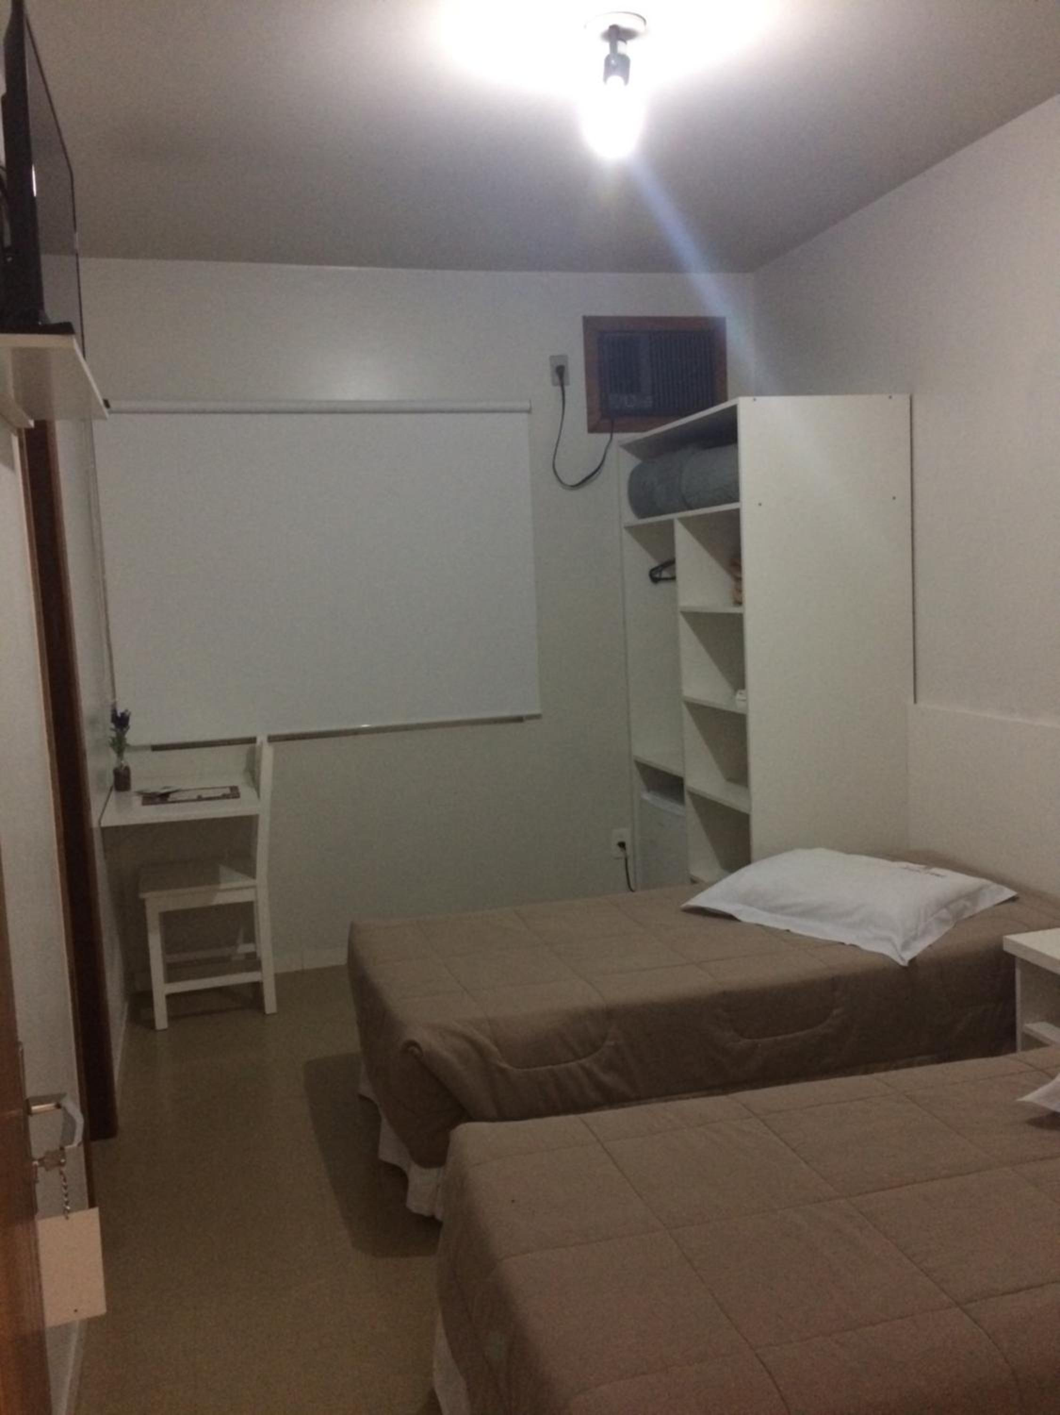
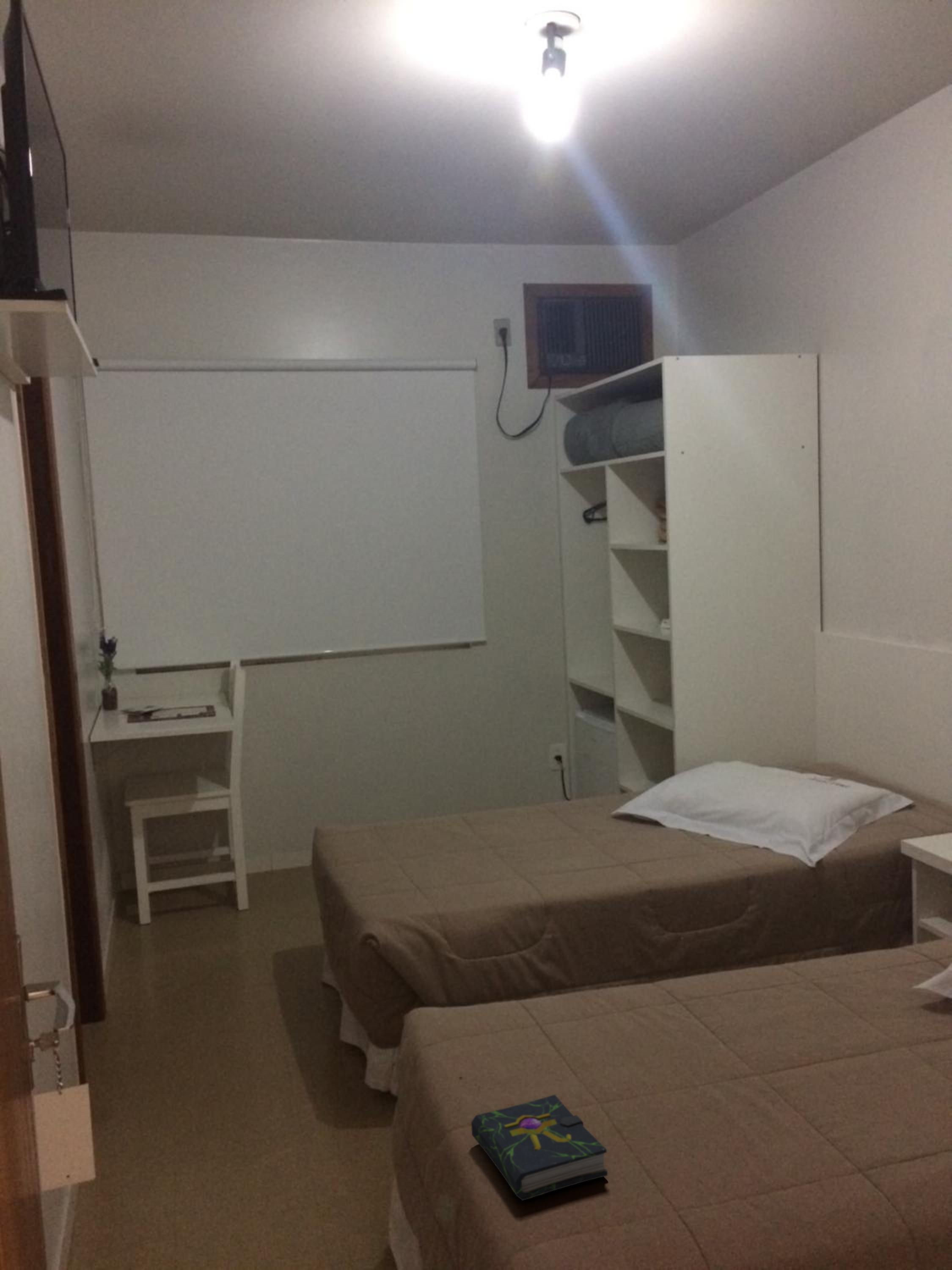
+ book [471,1094,608,1201]
